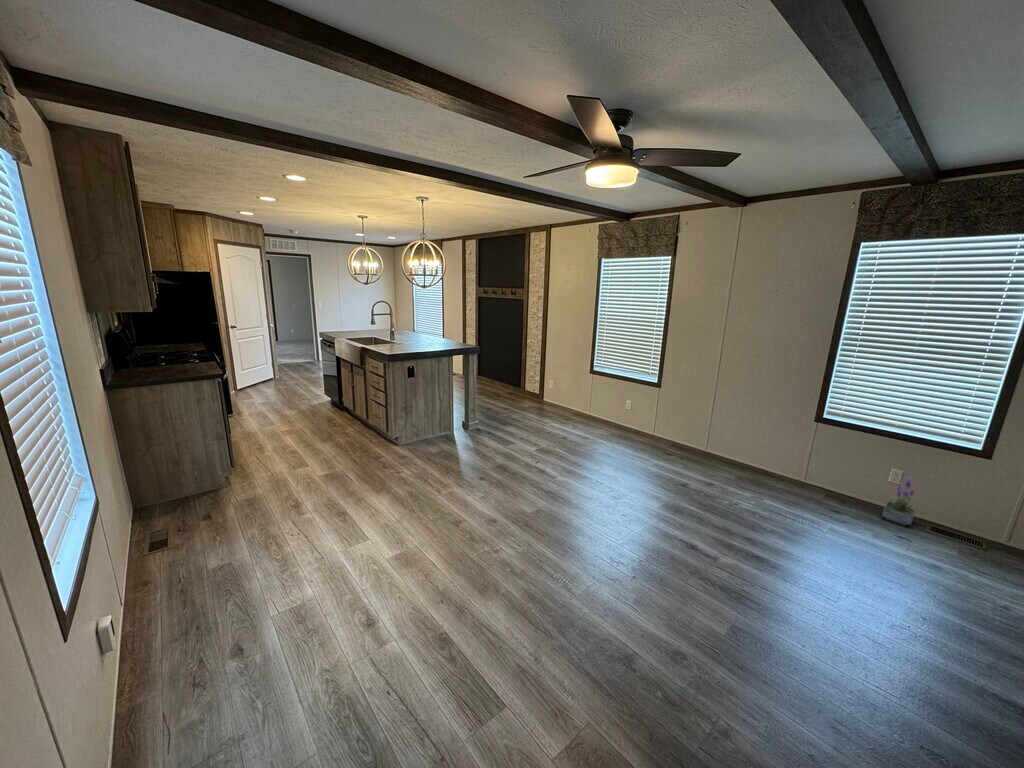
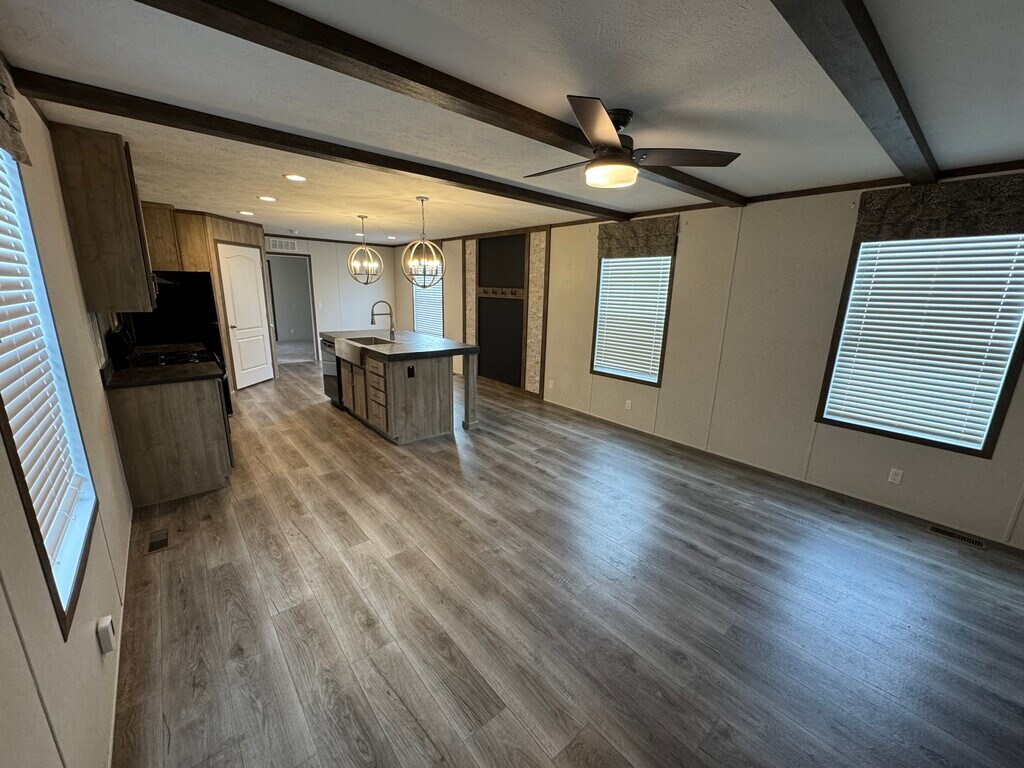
- potted plant [881,476,917,526]
